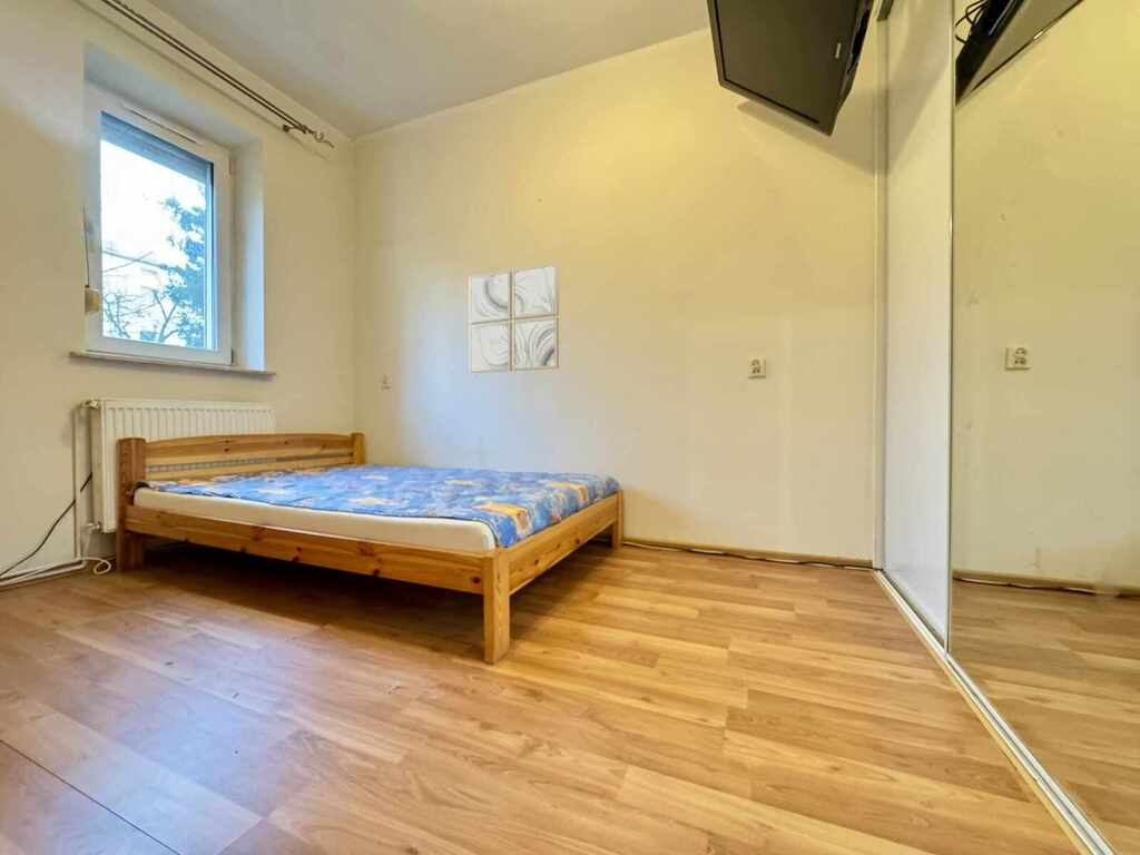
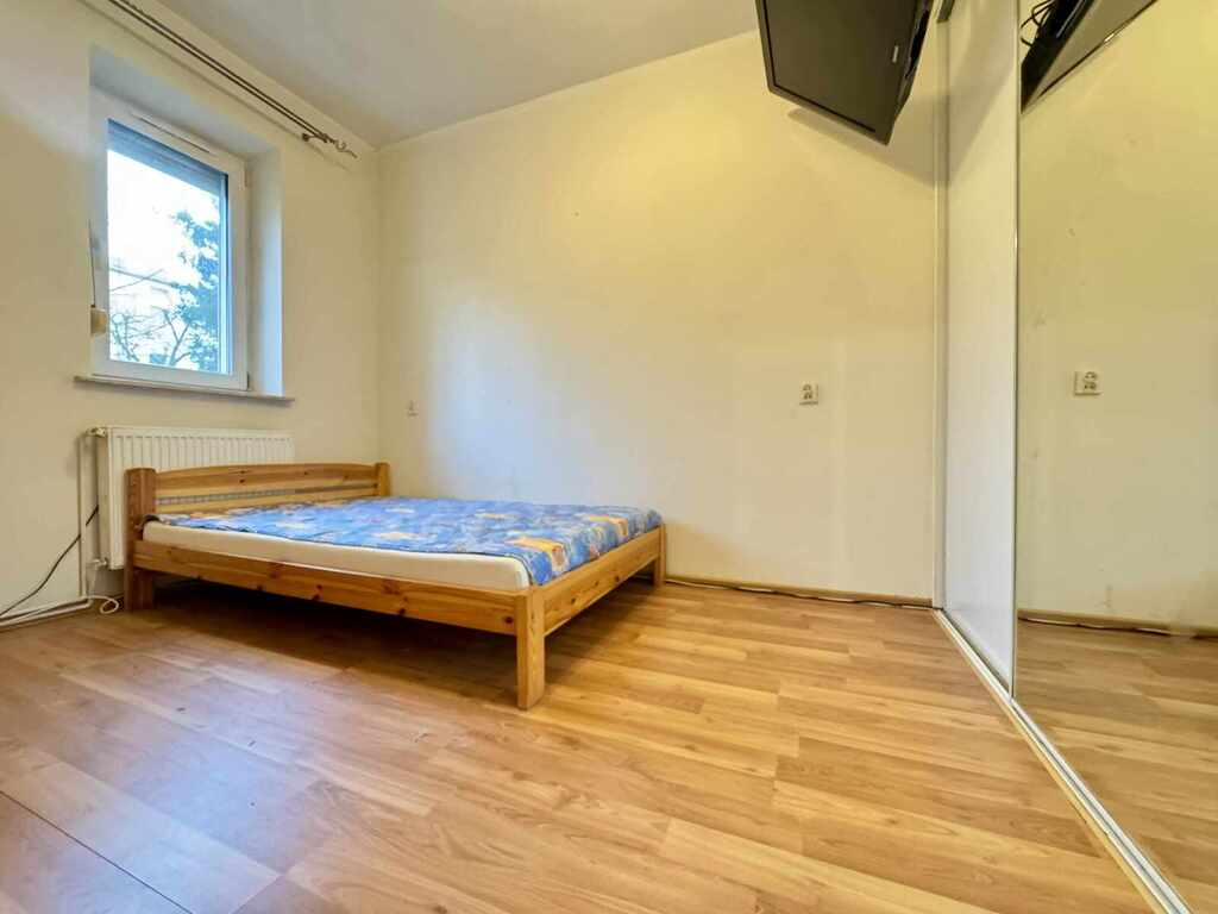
- wall art [469,262,560,374]
